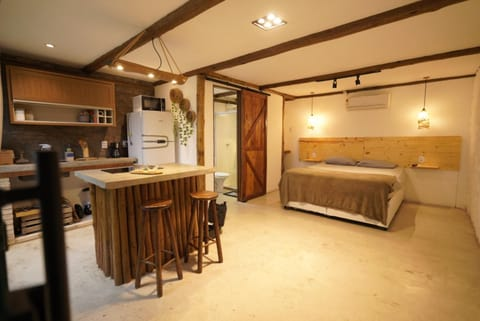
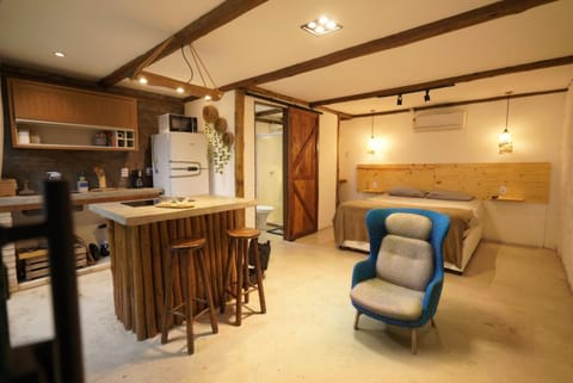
+ armchair [349,206,452,356]
